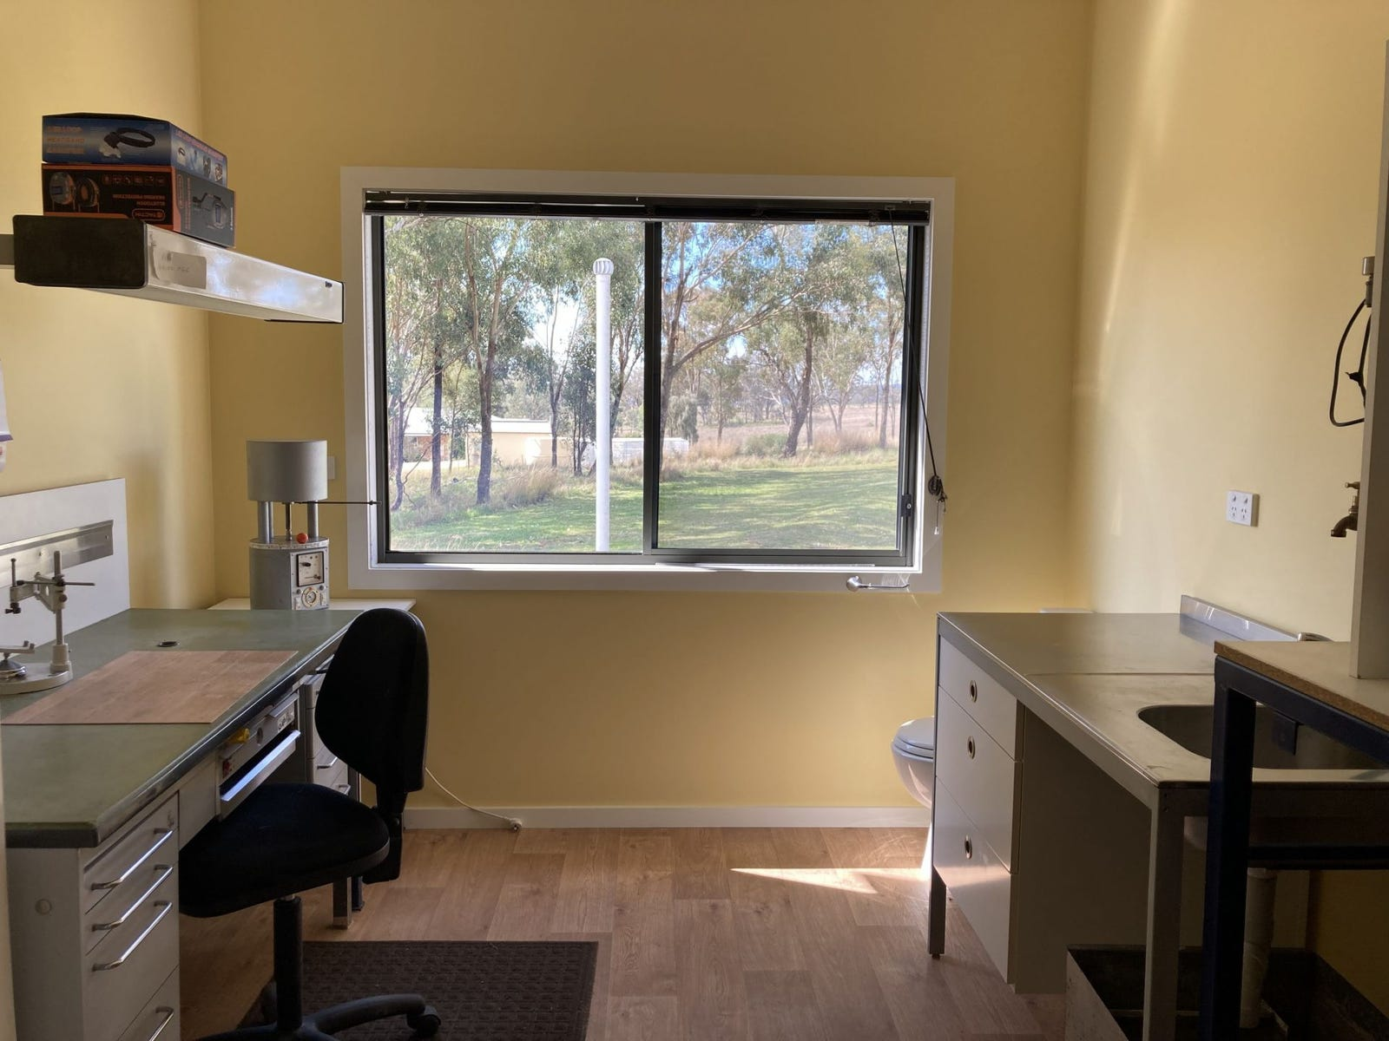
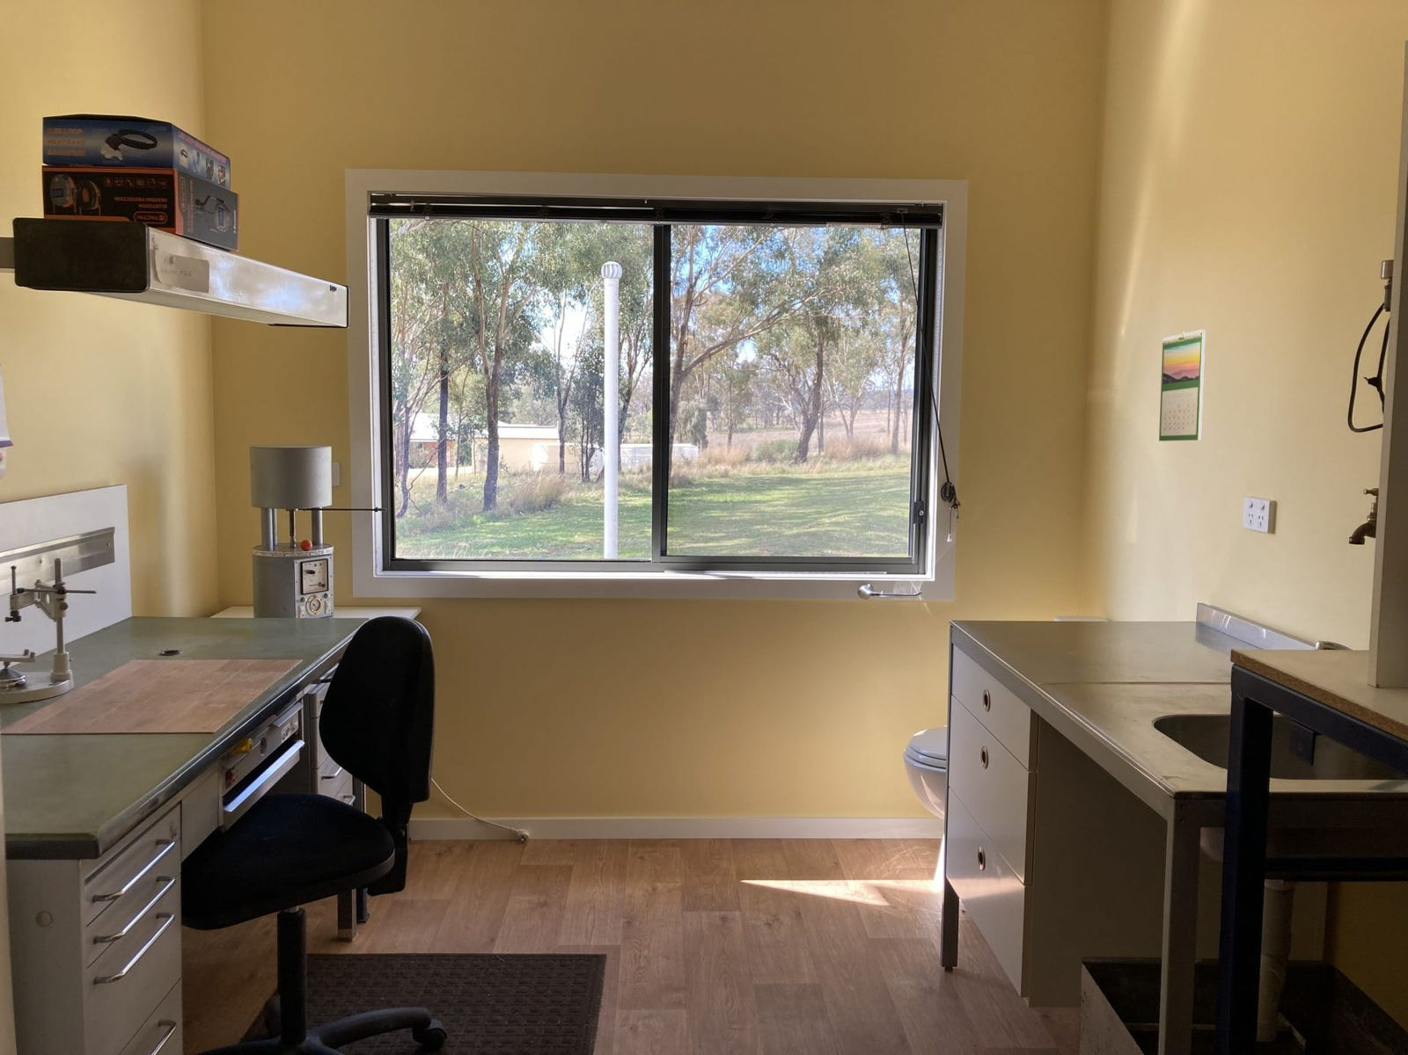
+ calendar [1159,329,1206,442]
